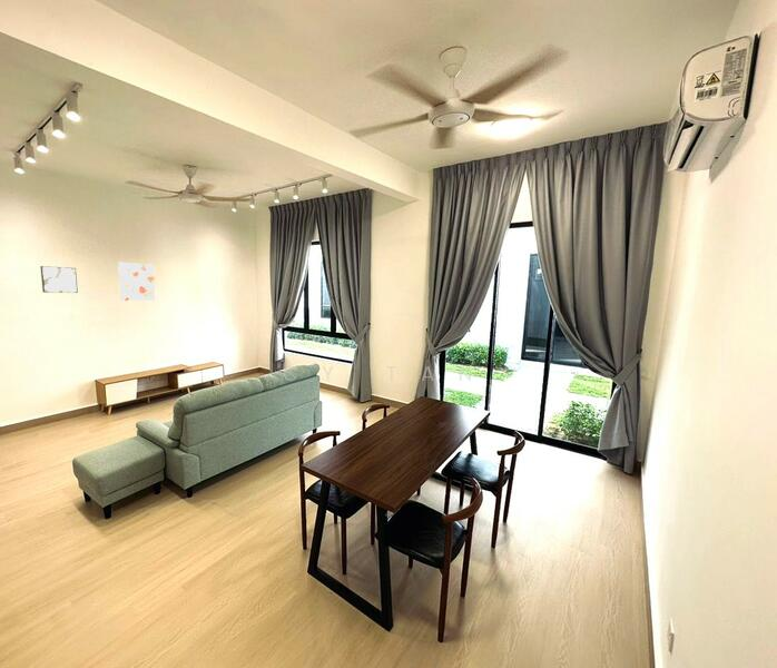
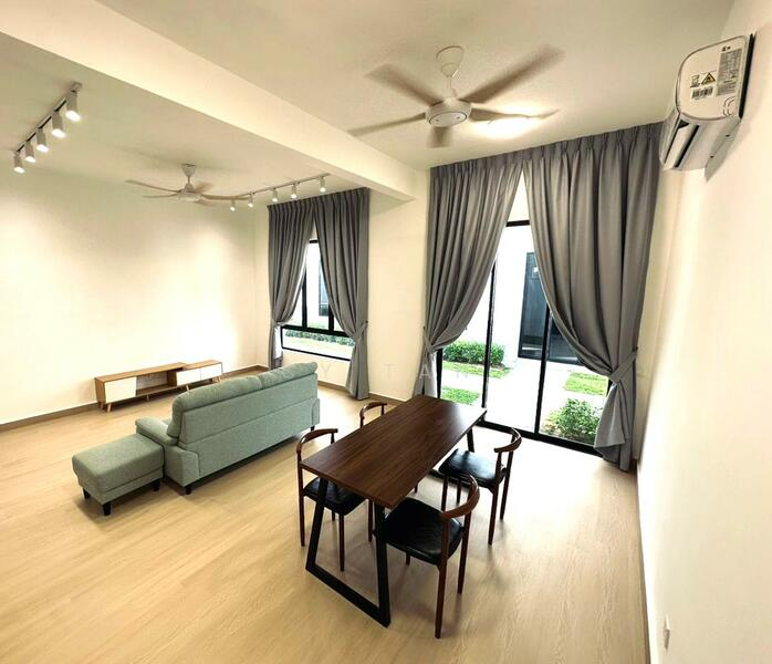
- wall art [39,265,79,294]
- wall art [117,262,157,302]
